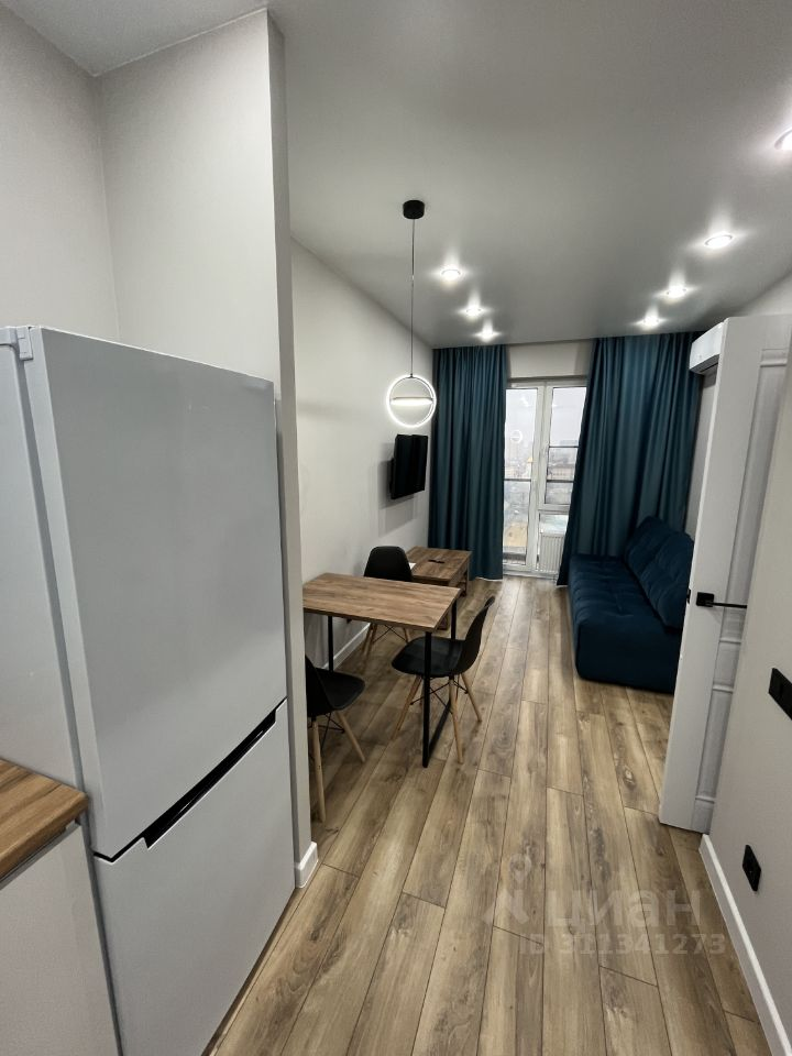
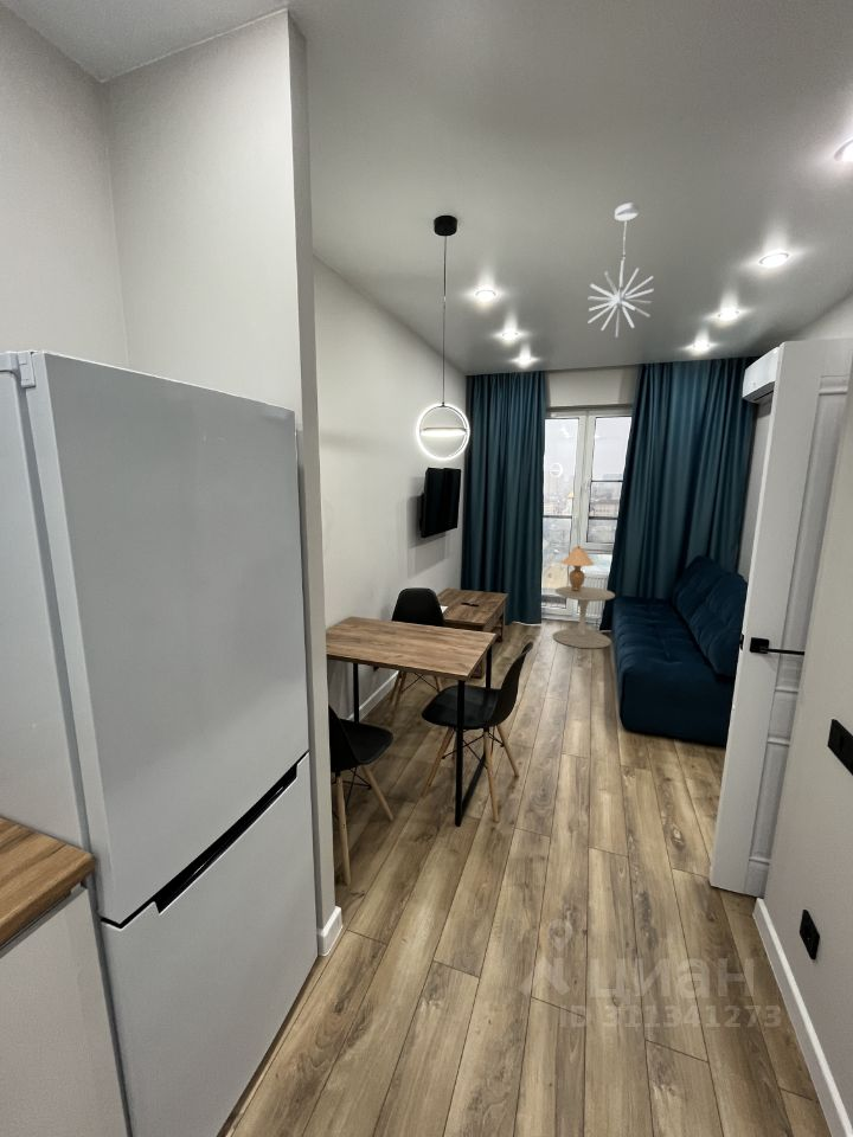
+ pendant light [586,203,655,339]
+ table lamp [560,545,596,591]
+ side table [551,585,616,649]
